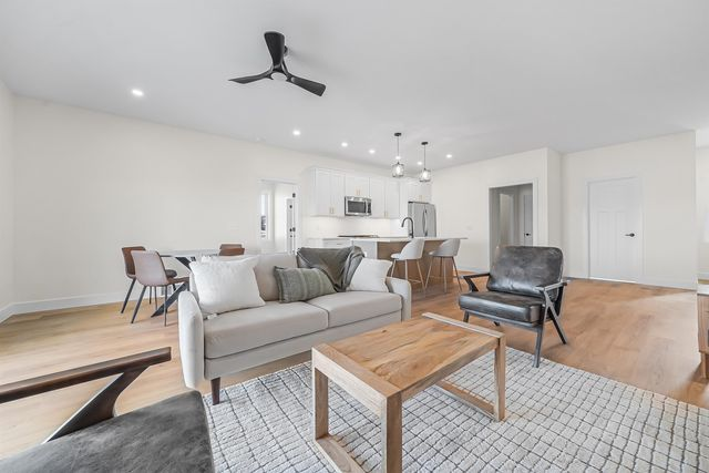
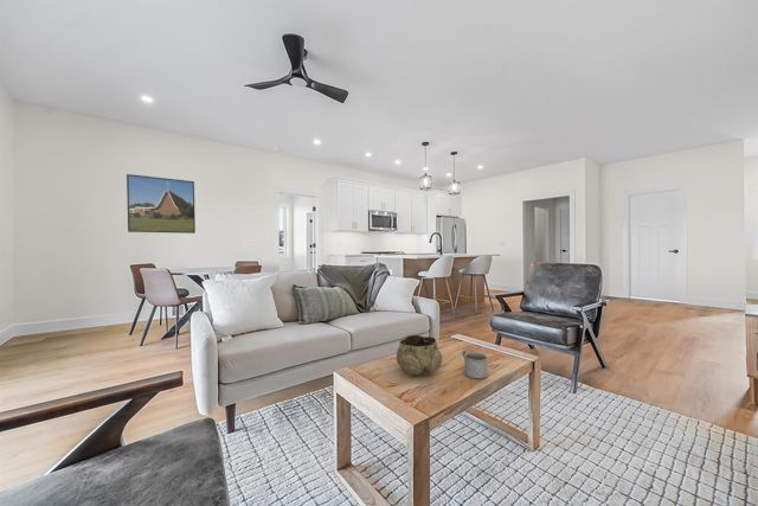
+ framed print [126,173,197,235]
+ mug [462,350,489,379]
+ decorative bowl [396,334,443,377]
